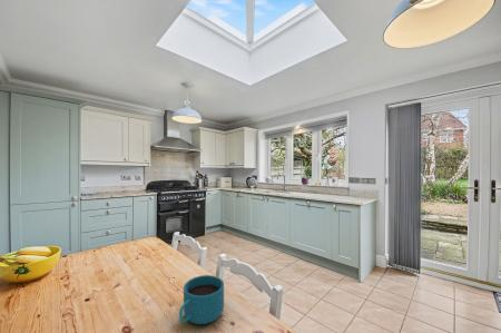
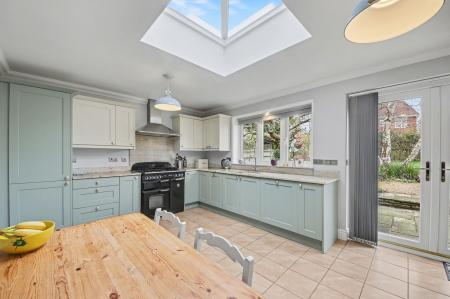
- cup [178,274,225,325]
